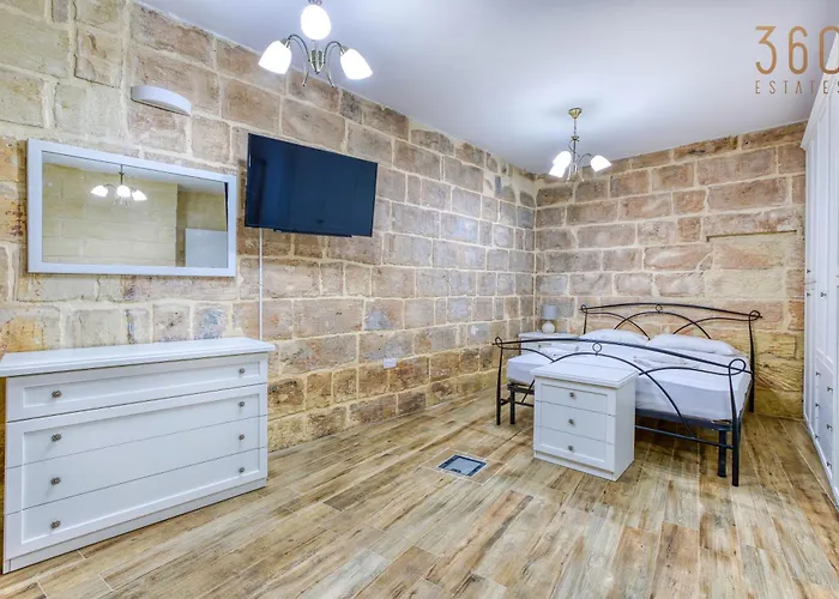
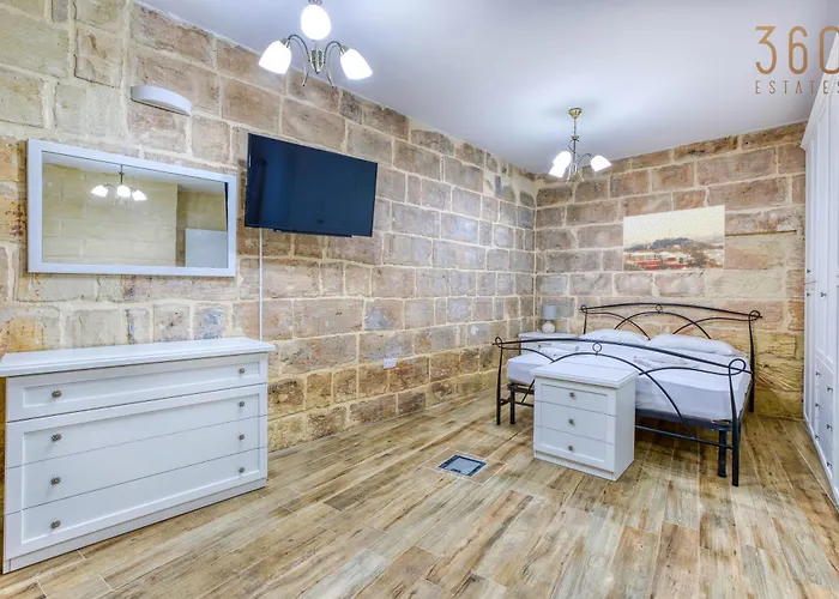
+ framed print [622,204,726,273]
